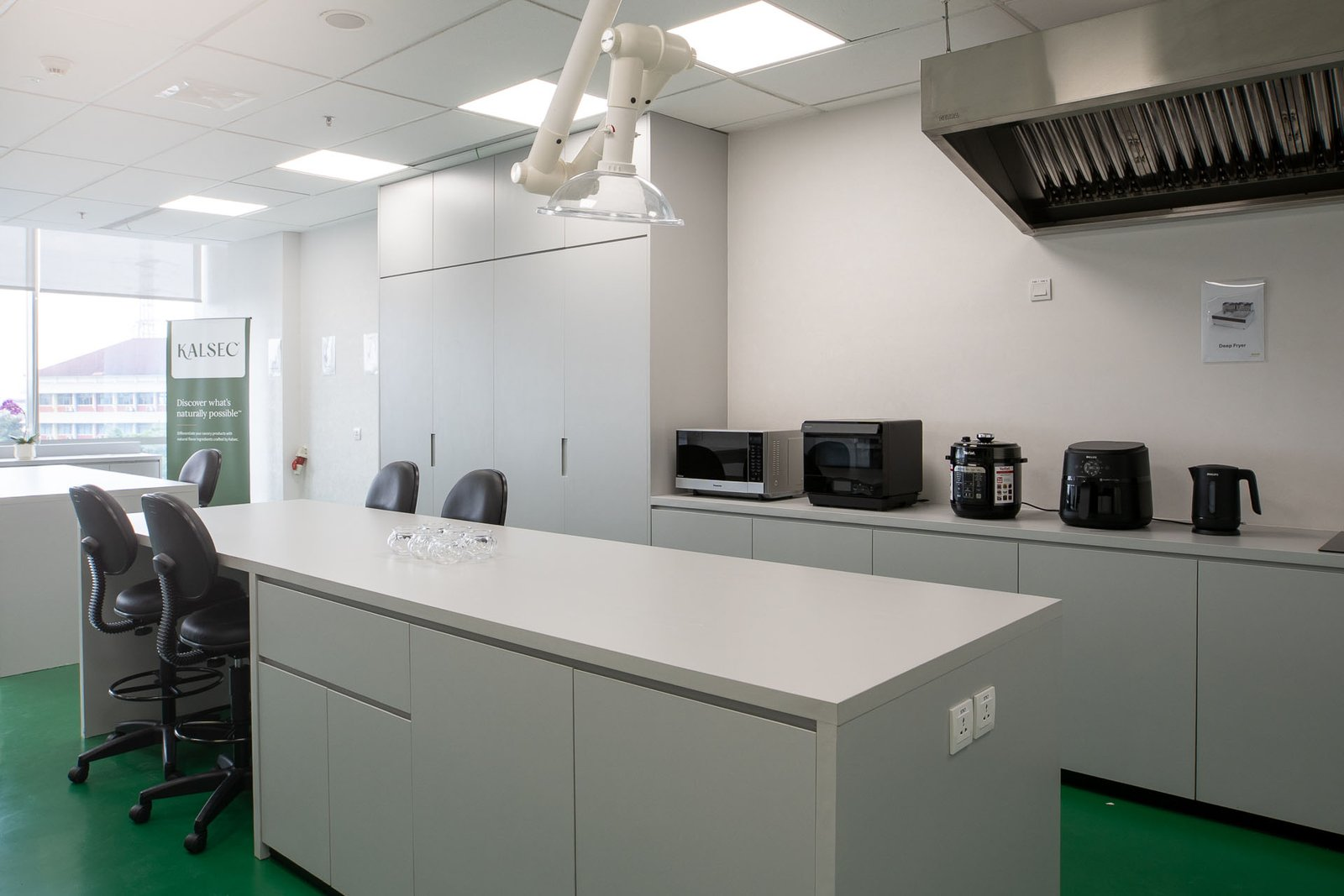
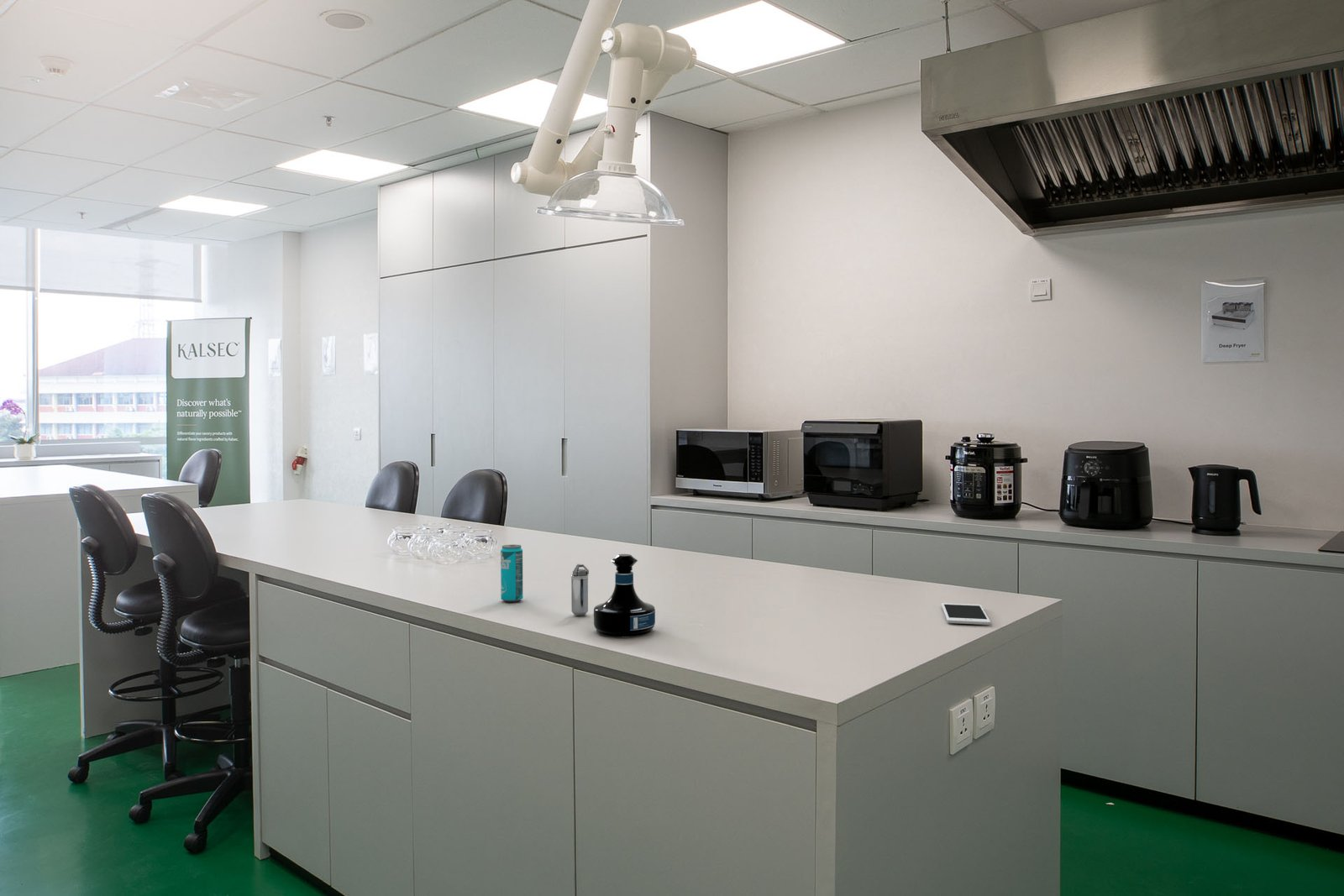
+ shaker [570,563,590,616]
+ beverage can [500,544,523,603]
+ cell phone [941,602,991,626]
+ tequila bottle [593,553,656,637]
